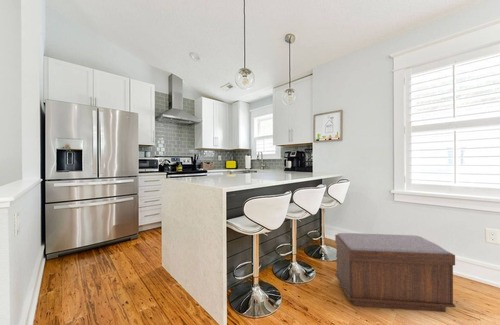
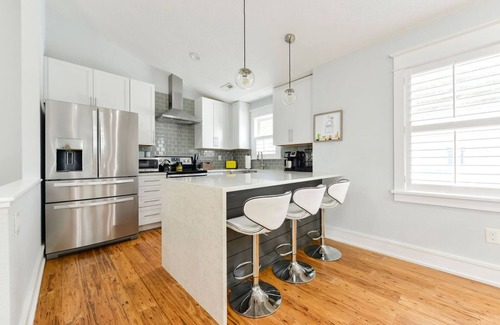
- bench [334,232,456,313]
